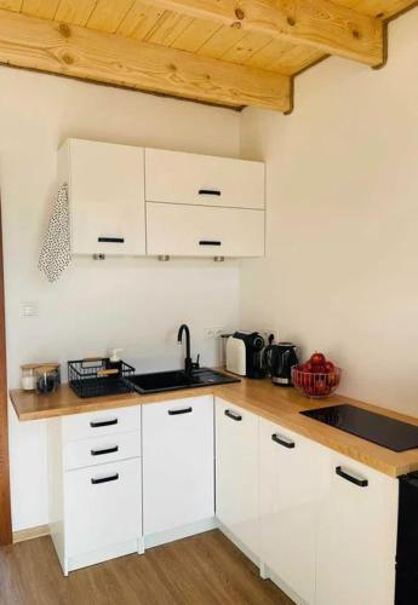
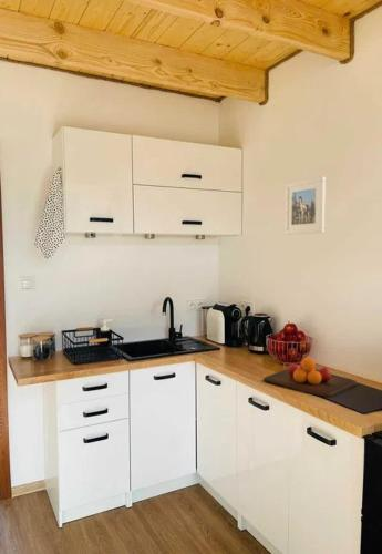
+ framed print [283,176,327,236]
+ chopping board [262,356,358,399]
